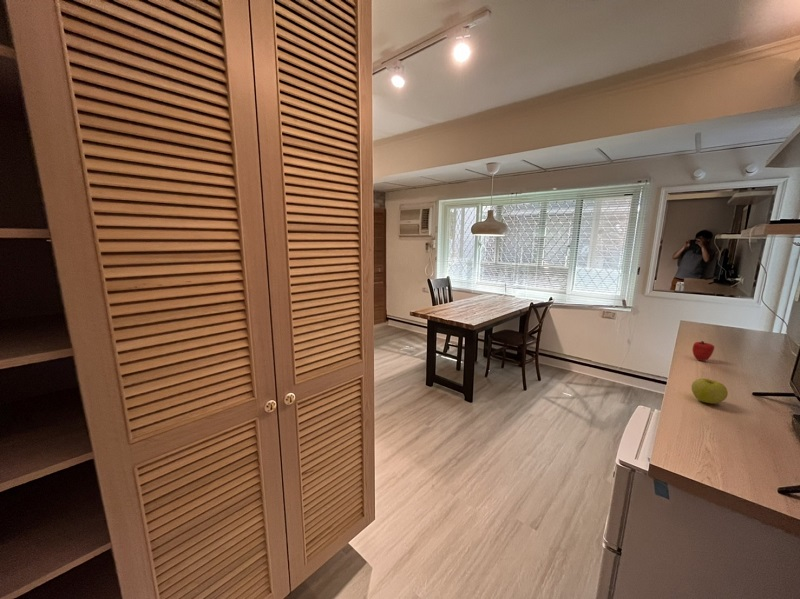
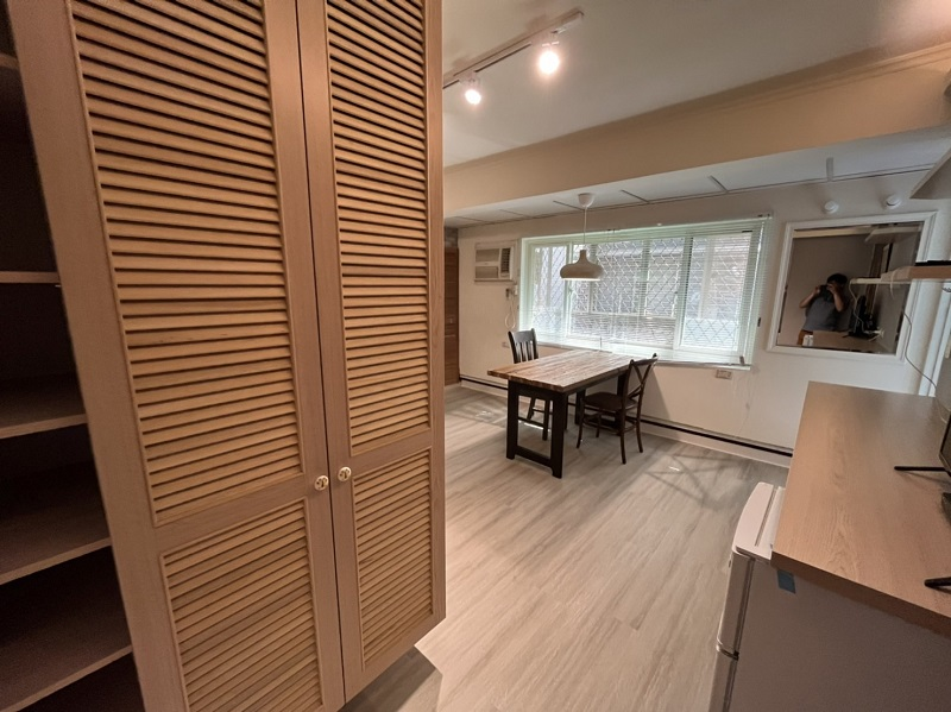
- apple [690,377,729,405]
- apple [691,340,715,362]
